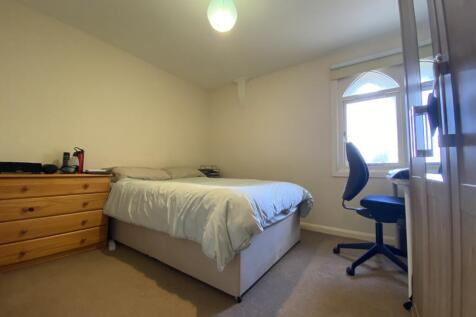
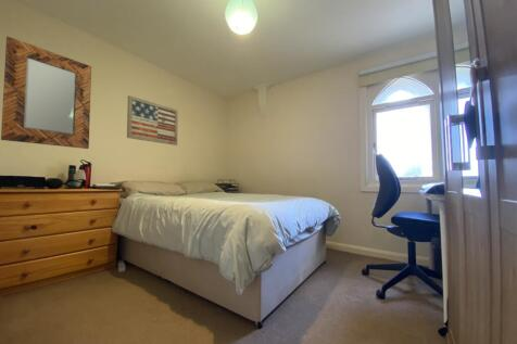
+ home mirror [0,36,92,150]
+ wall art [126,94,179,146]
